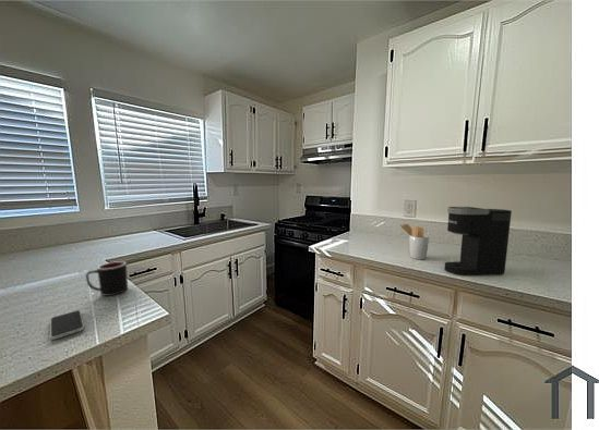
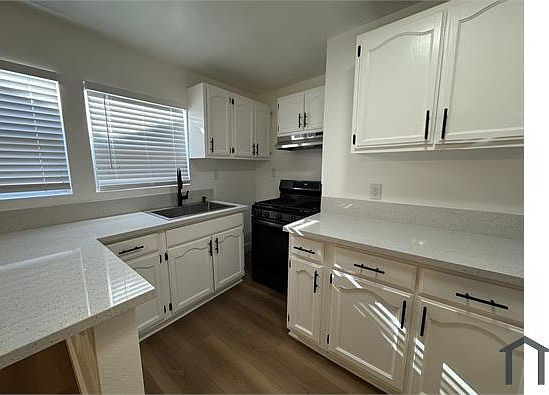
- mug [85,260,129,296]
- coffee maker [443,206,513,277]
- utensil holder [399,223,430,260]
- smartphone [49,309,85,341]
